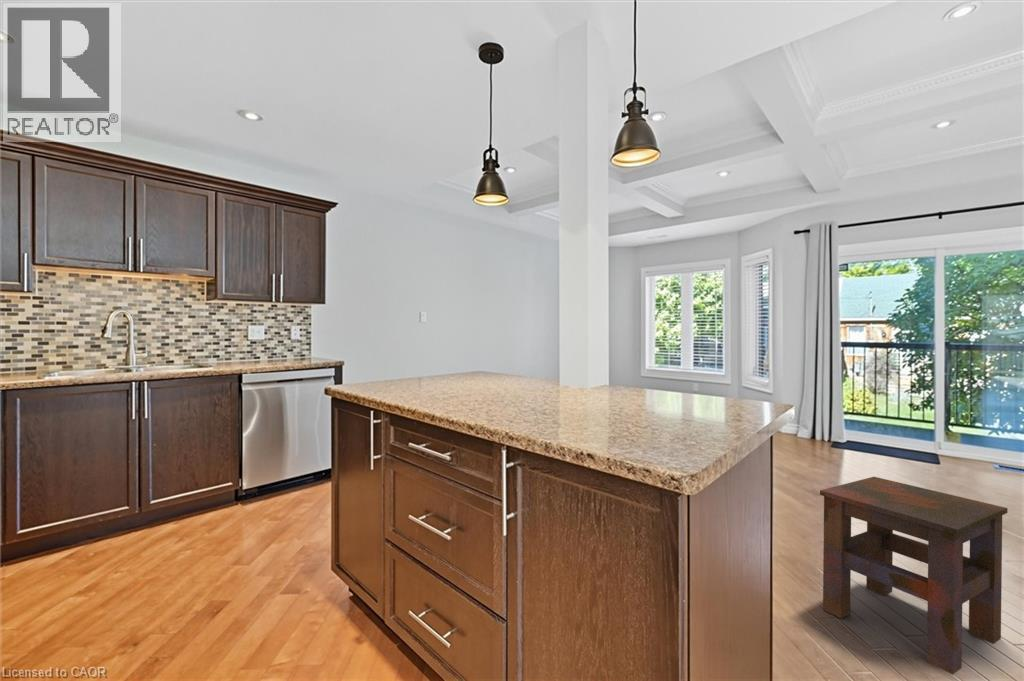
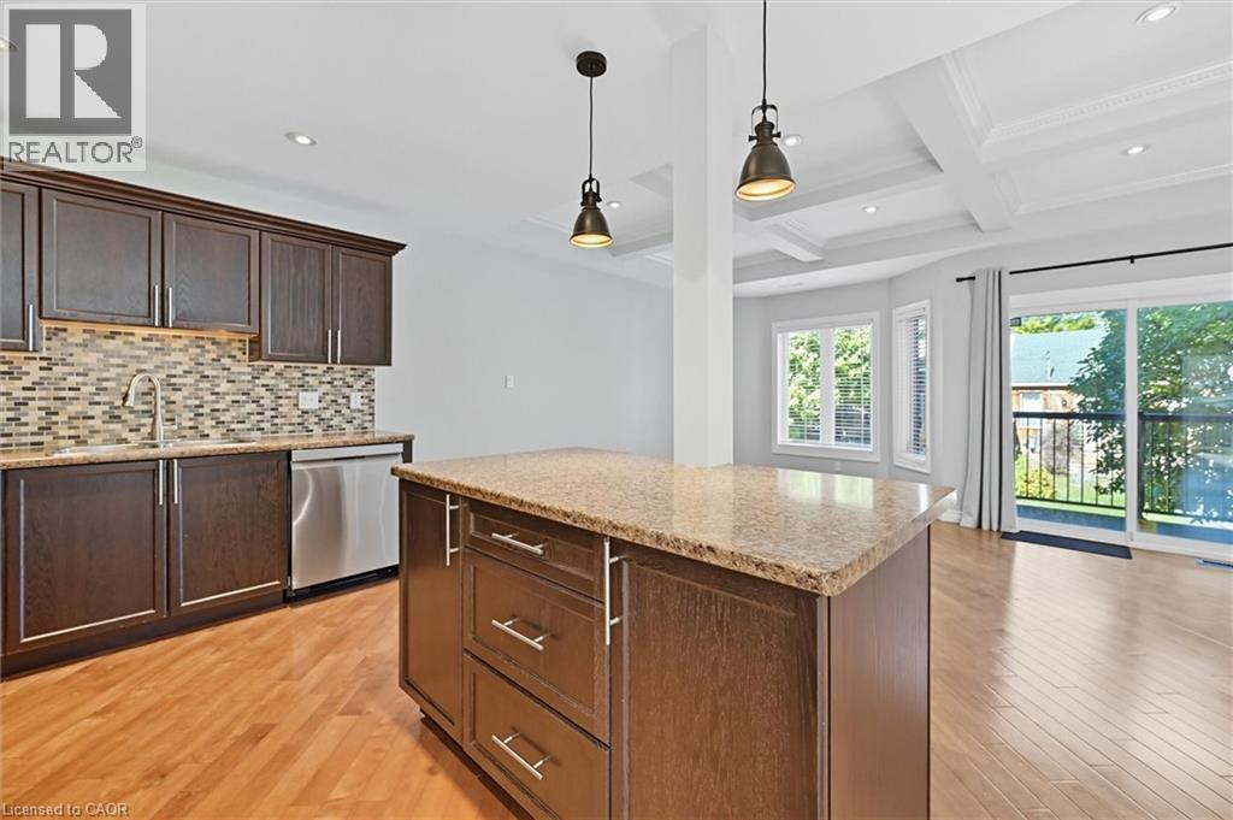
- side table [819,476,1009,675]
